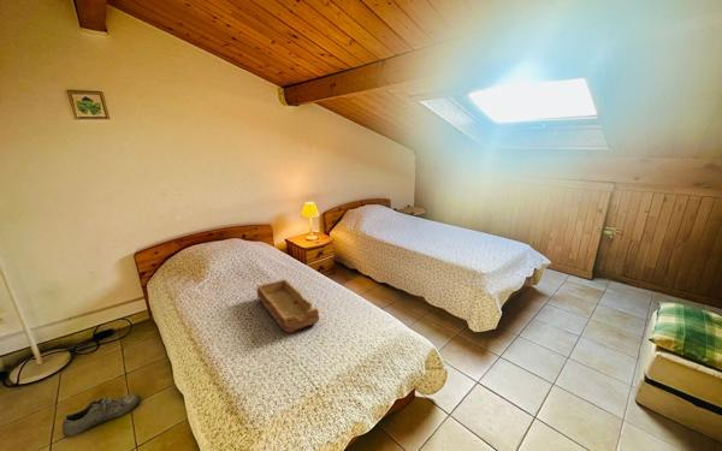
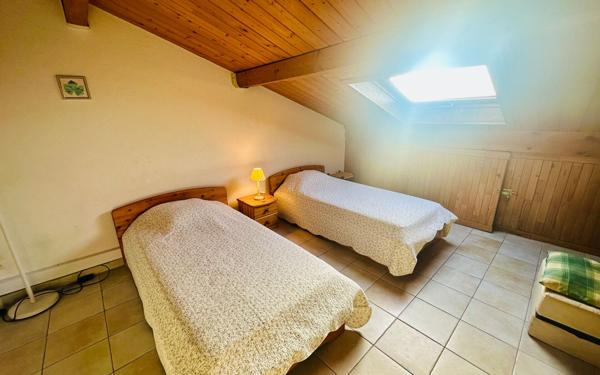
- shoe [61,392,141,439]
- tray [256,278,320,334]
